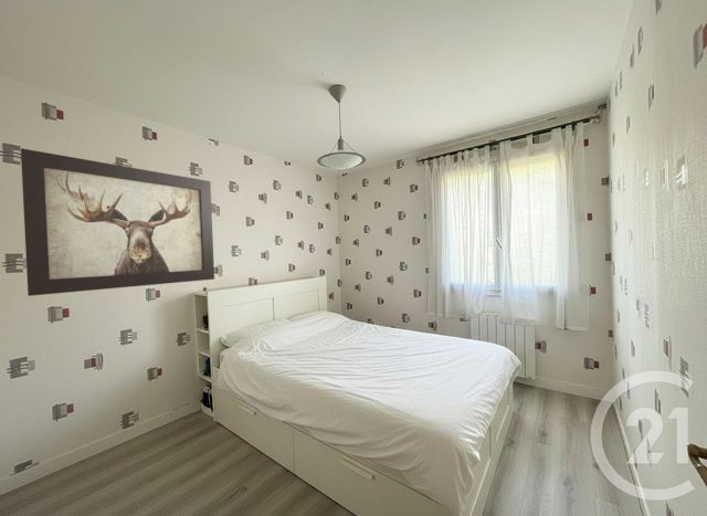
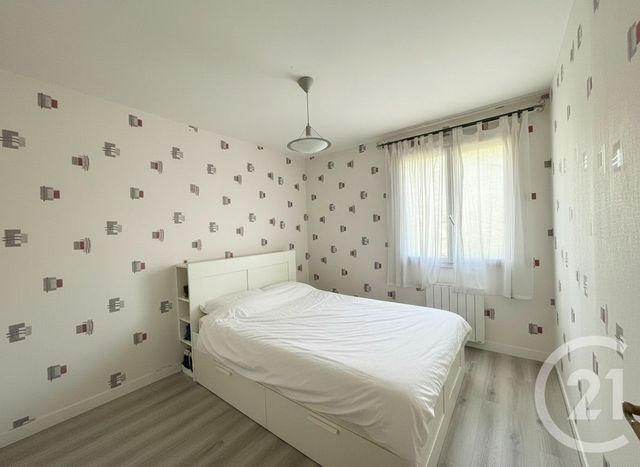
- wall art [20,147,215,297]
